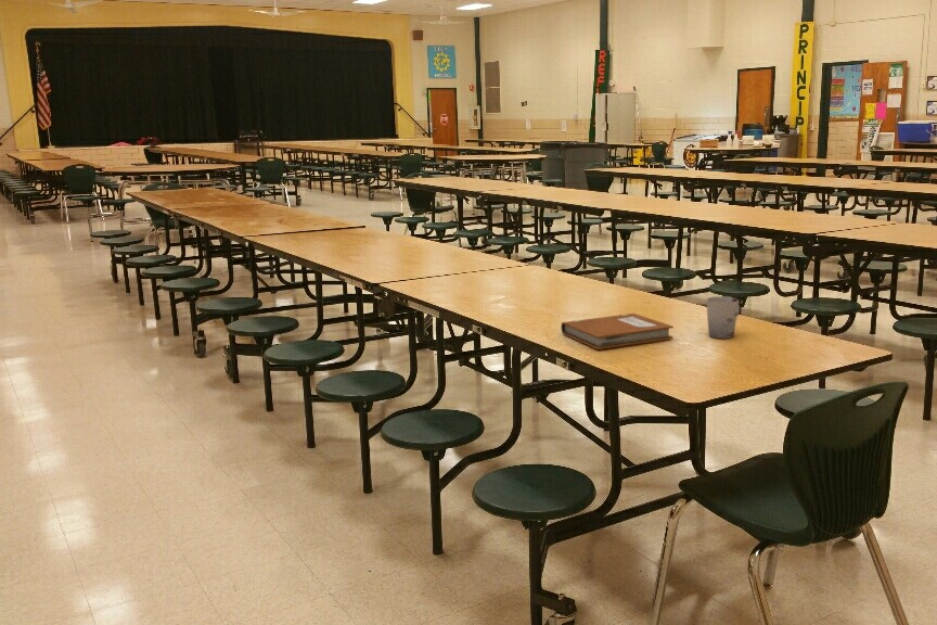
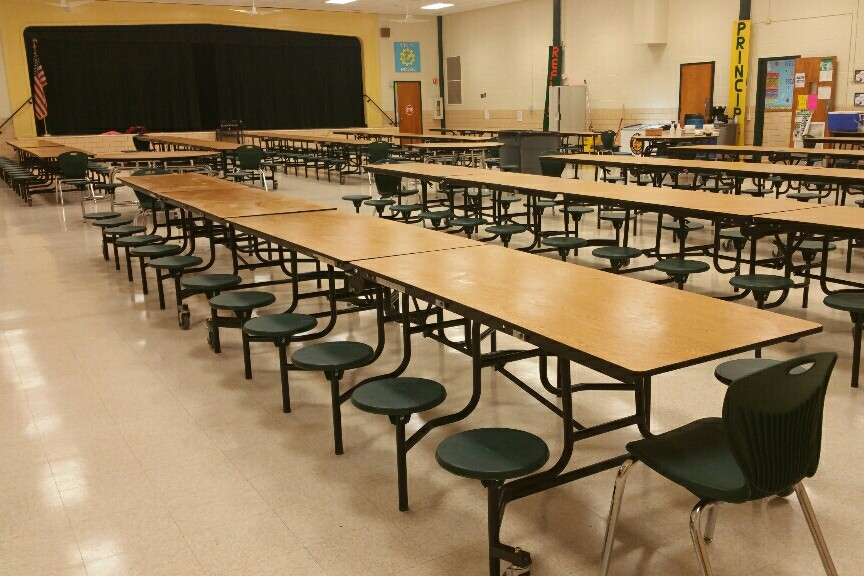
- notebook [560,312,675,350]
- cup [705,295,741,340]
